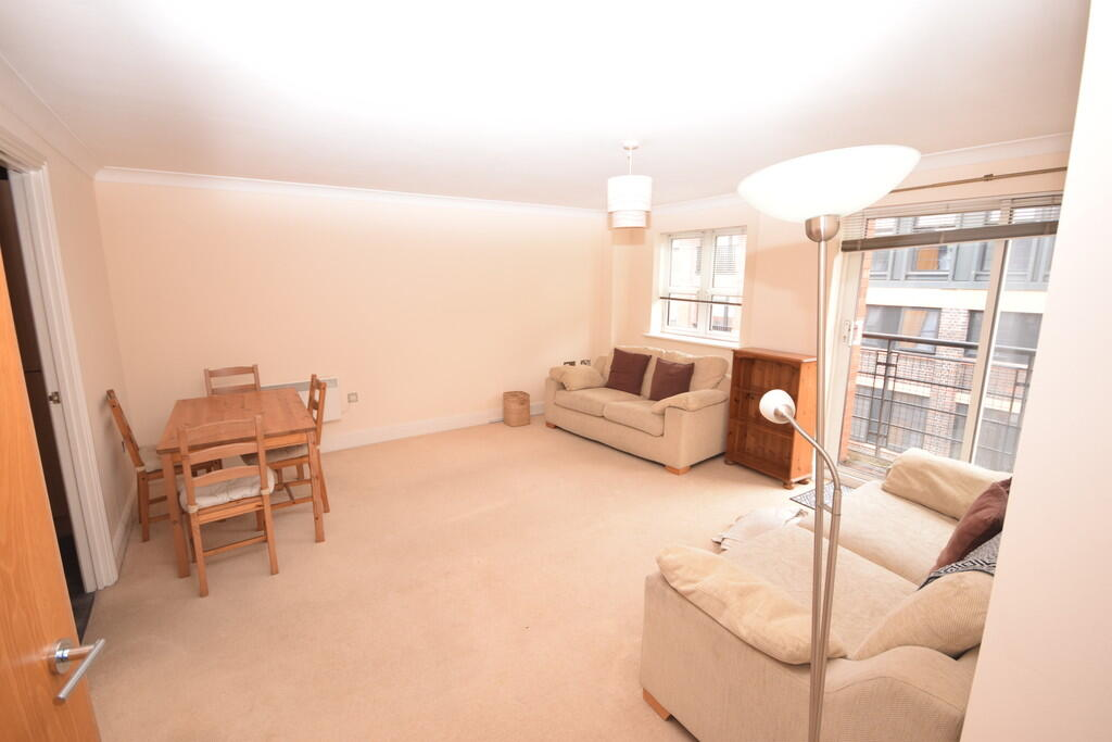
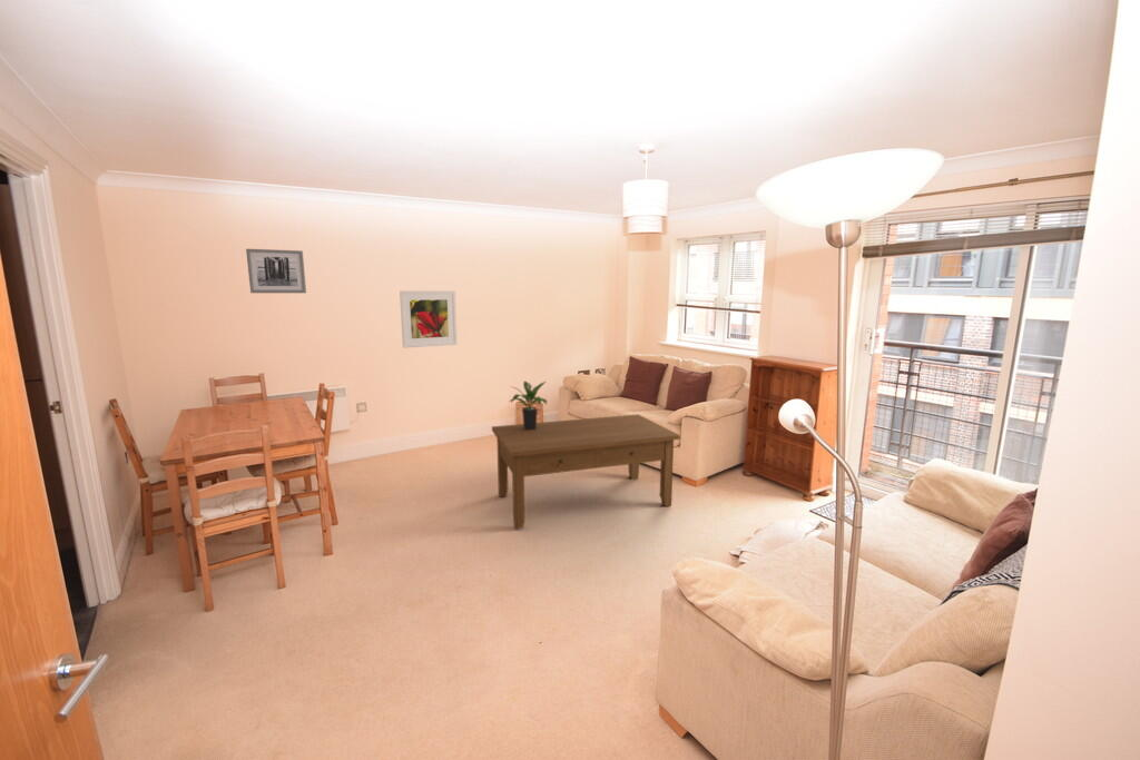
+ potted plant [508,379,548,431]
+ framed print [399,290,459,349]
+ coffee table [491,413,681,530]
+ wall art [245,248,307,294]
